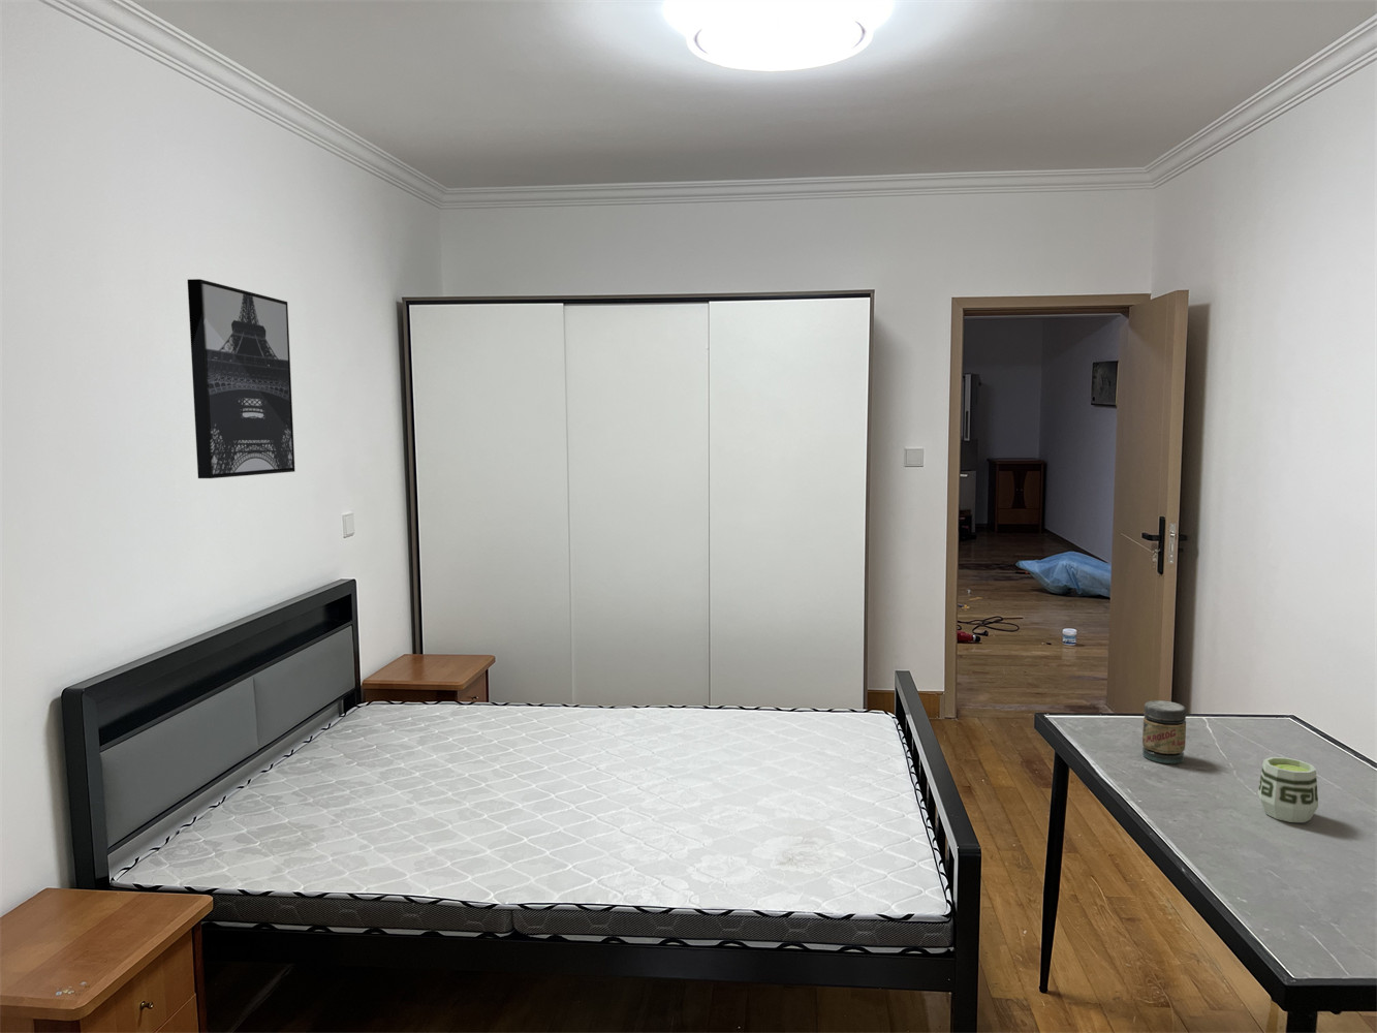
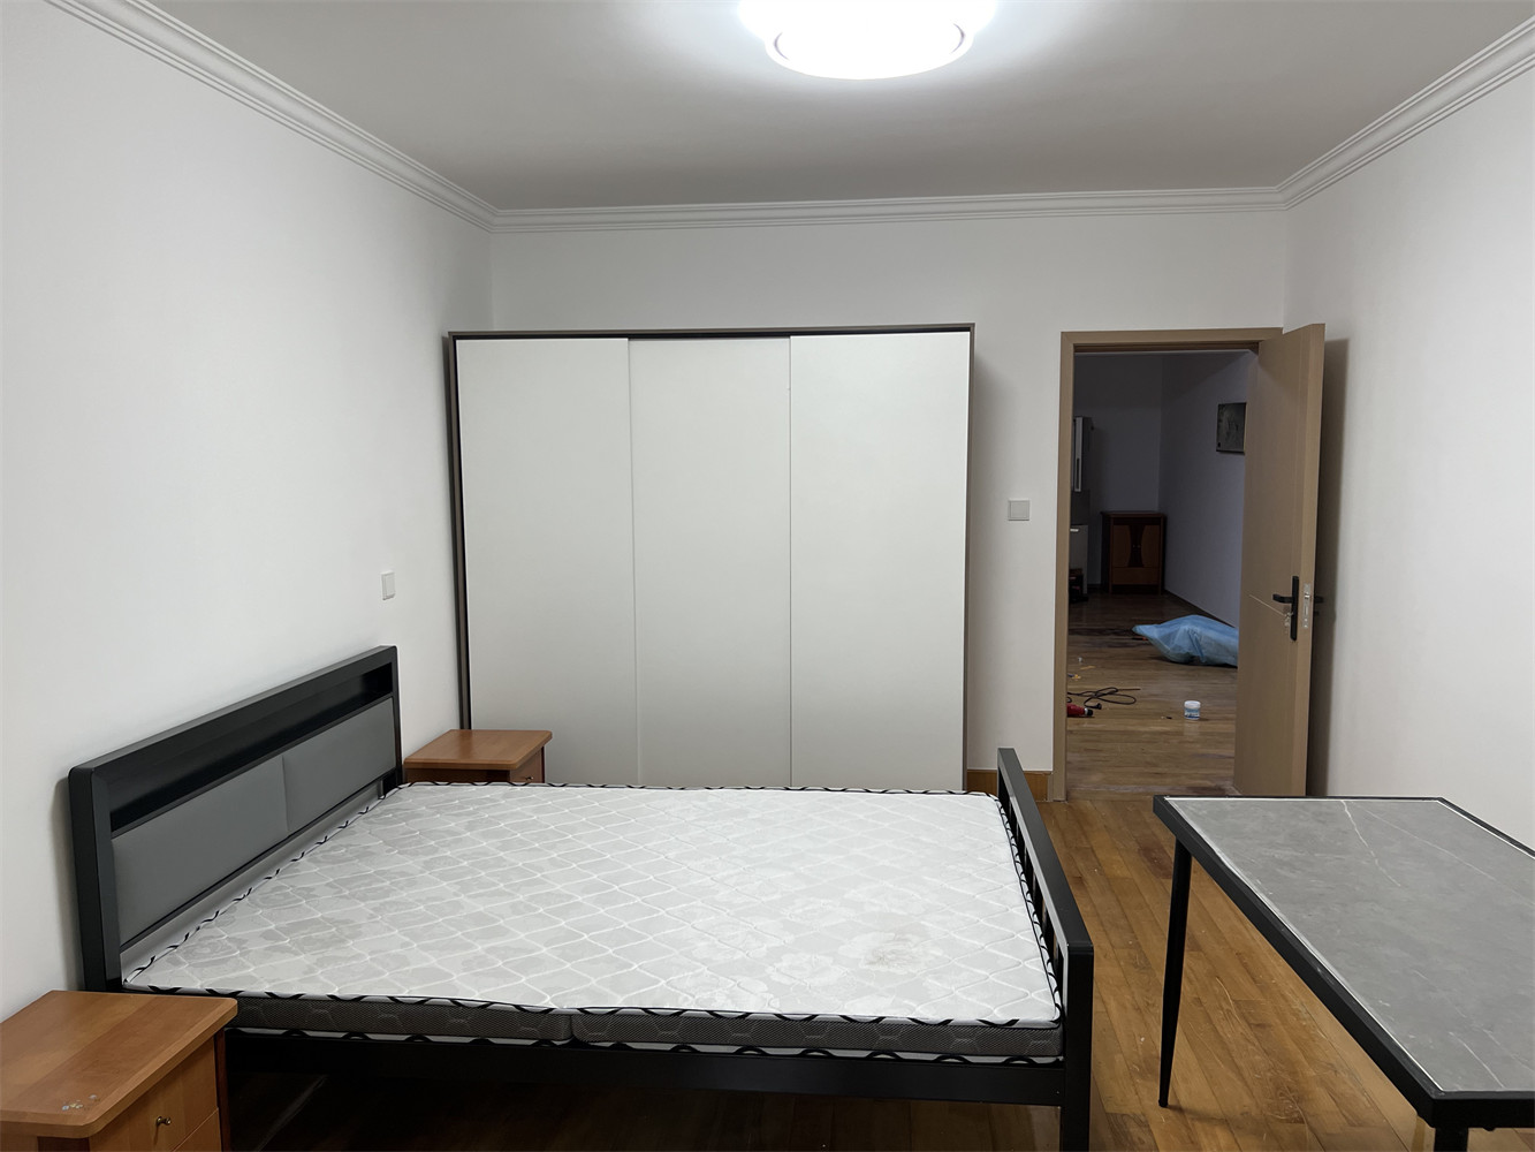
- wall art [186,278,296,480]
- cup [1258,756,1319,824]
- jar [1142,700,1187,764]
